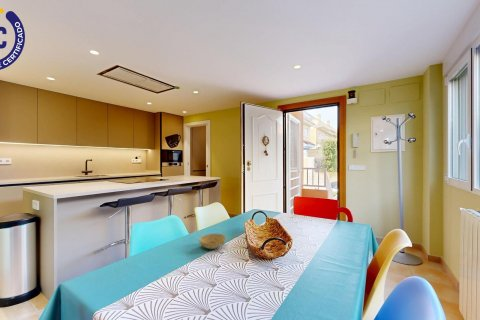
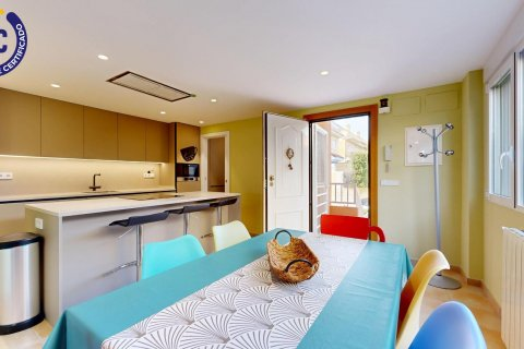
- bowl [198,232,227,250]
